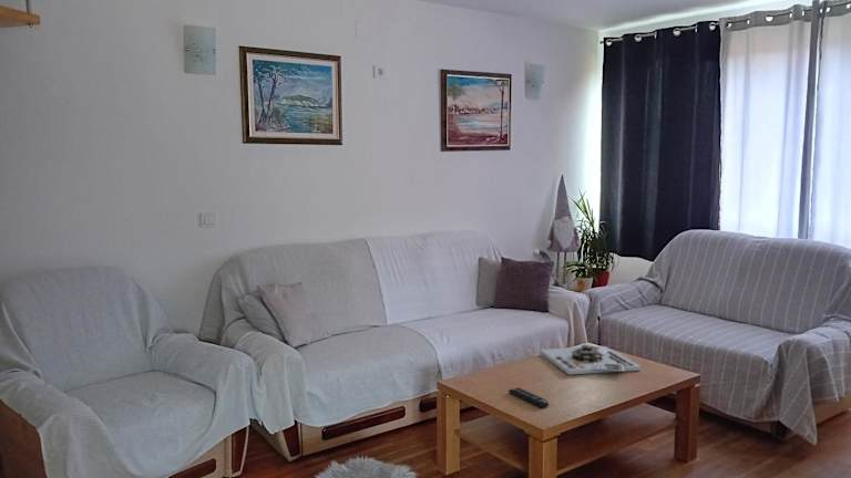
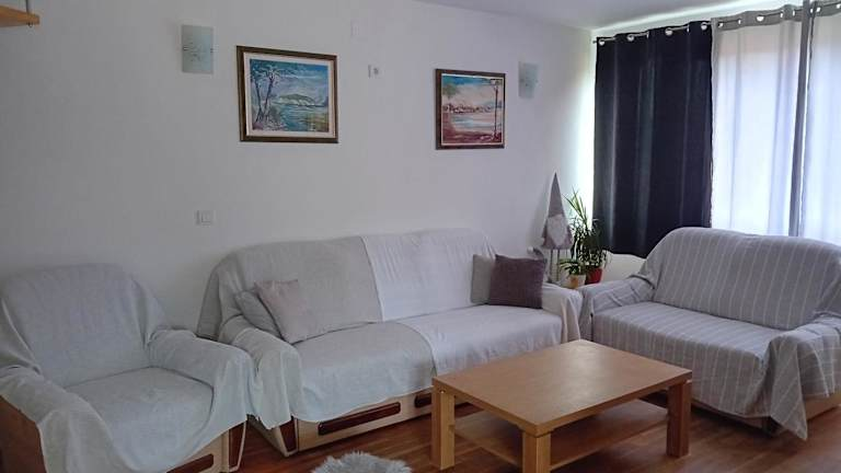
- remote control [507,387,550,408]
- board game [539,342,642,375]
